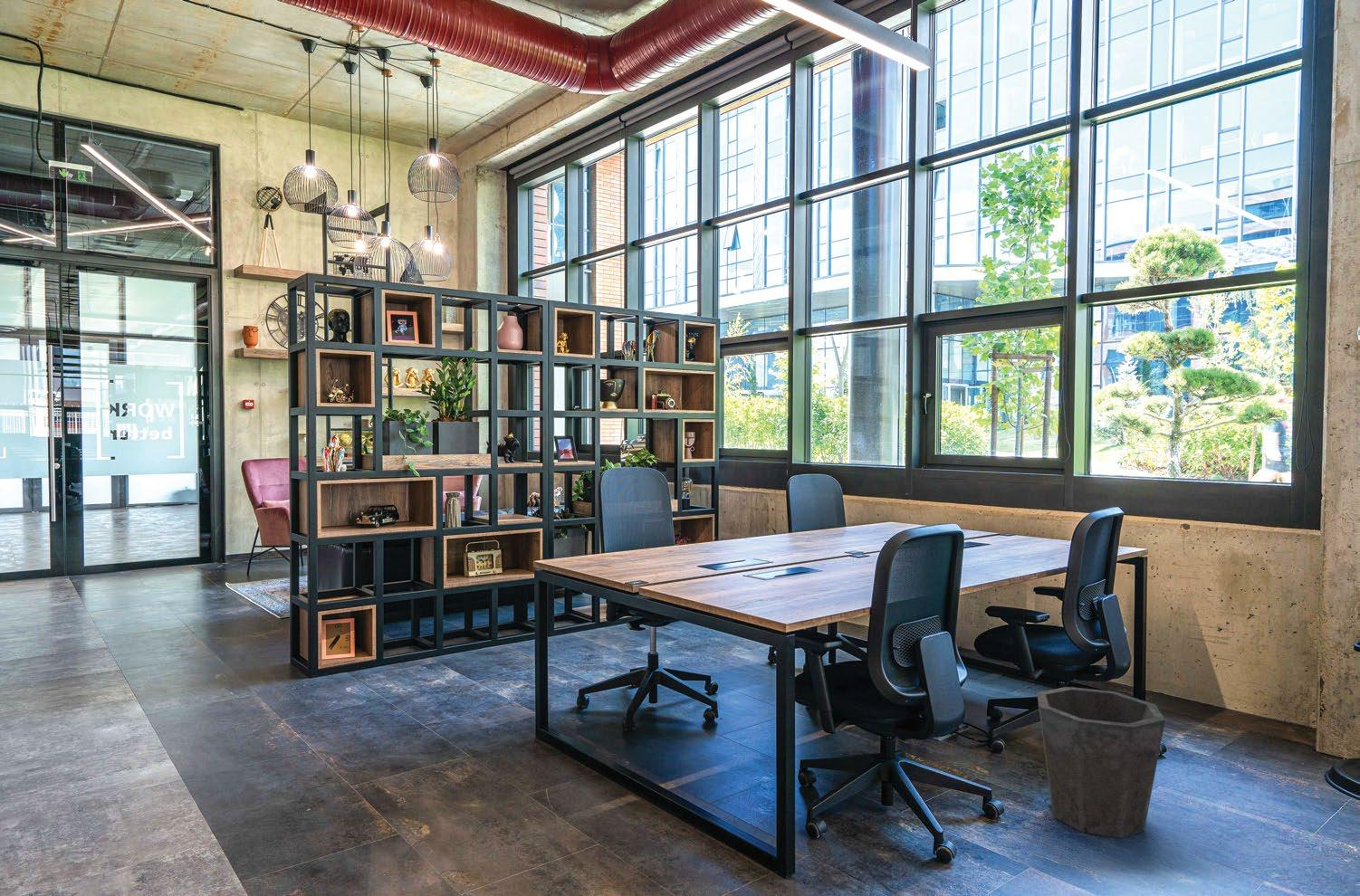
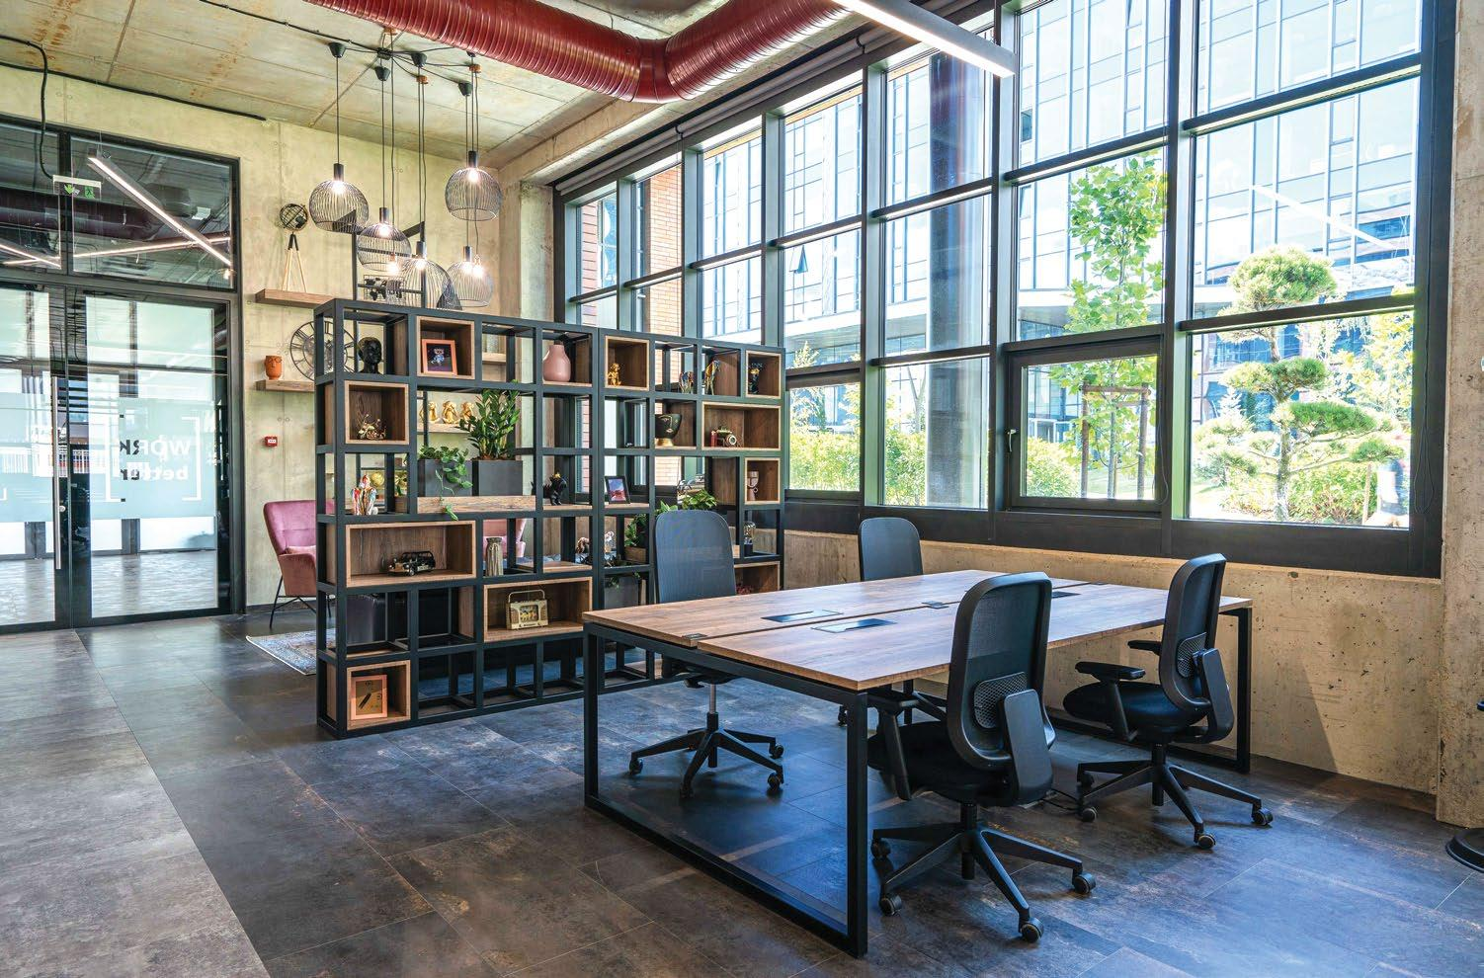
- waste bin [1036,686,1166,839]
